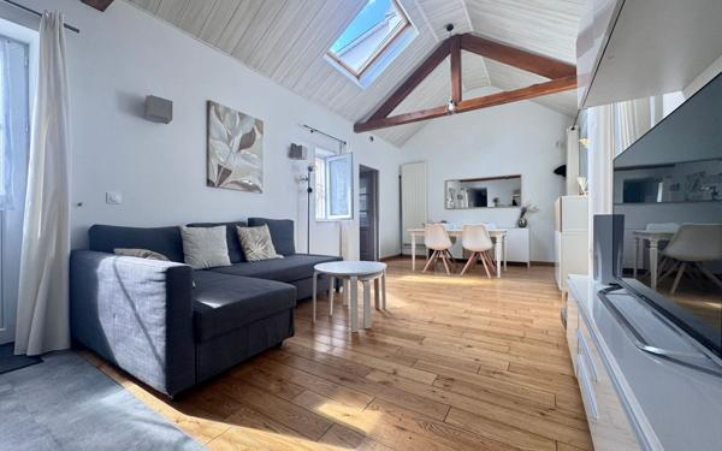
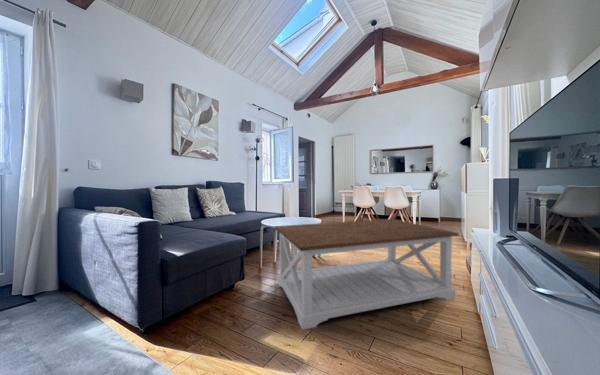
+ coffee table [274,218,460,331]
